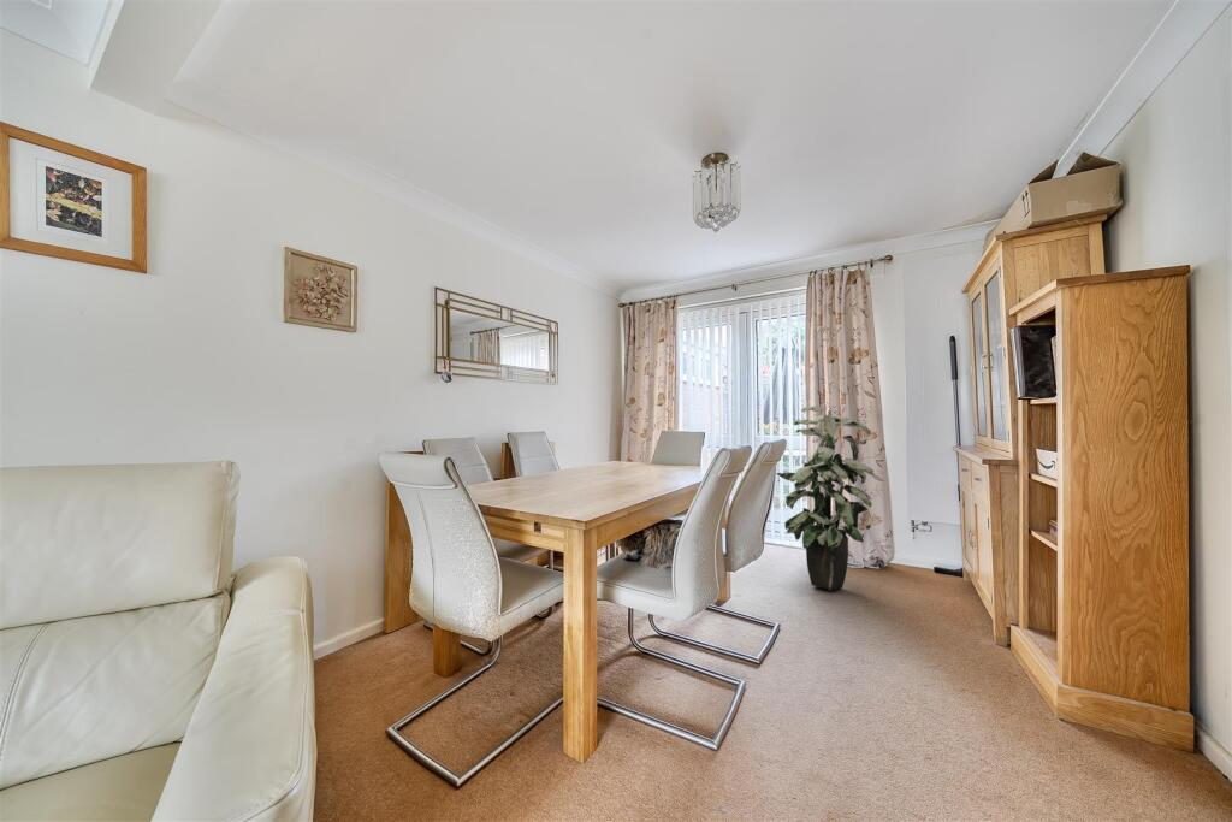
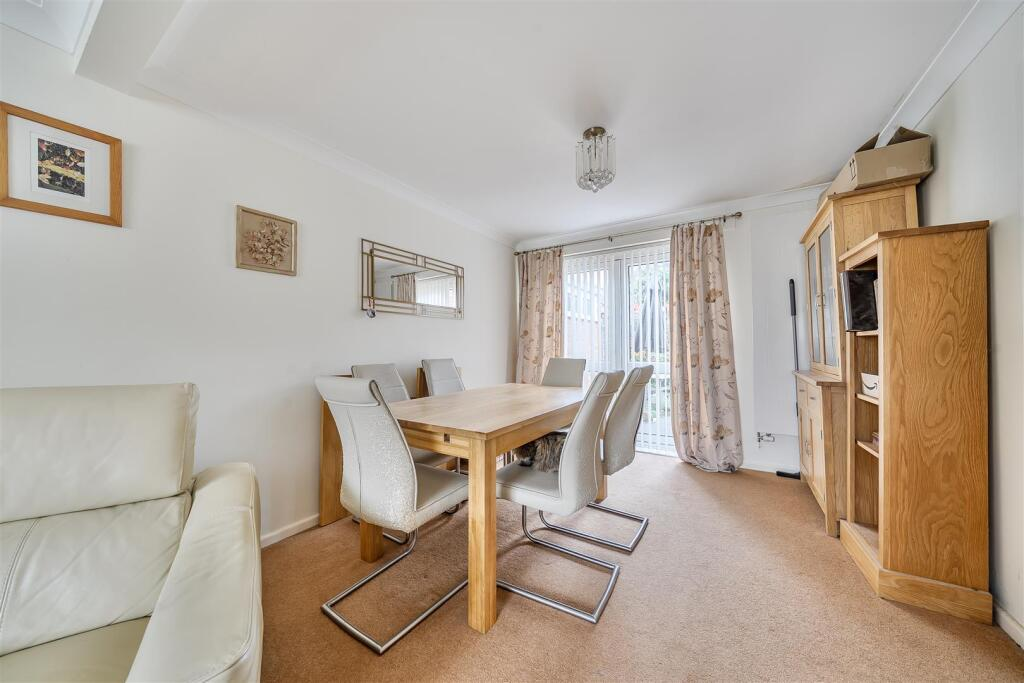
- indoor plant [776,406,875,591]
